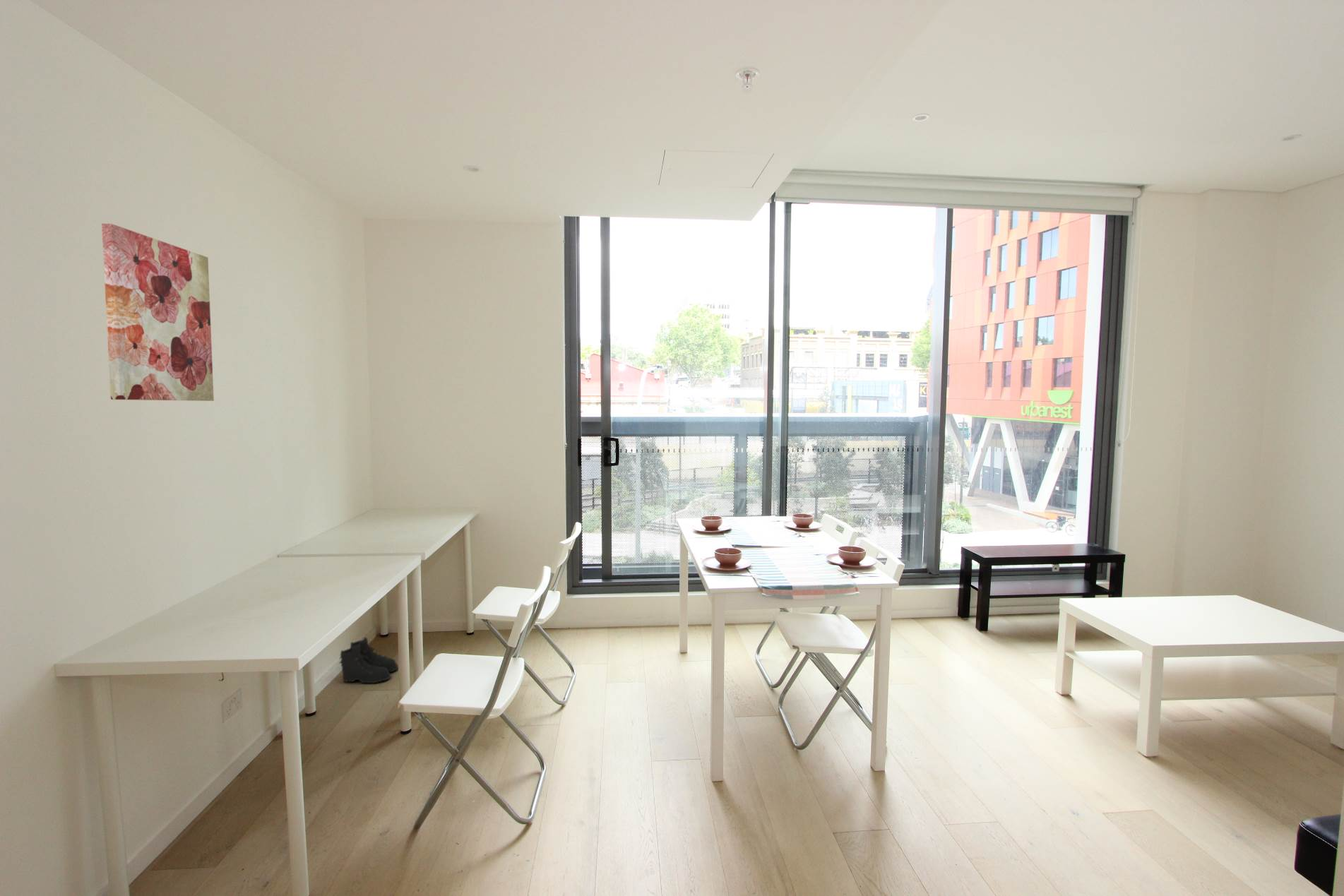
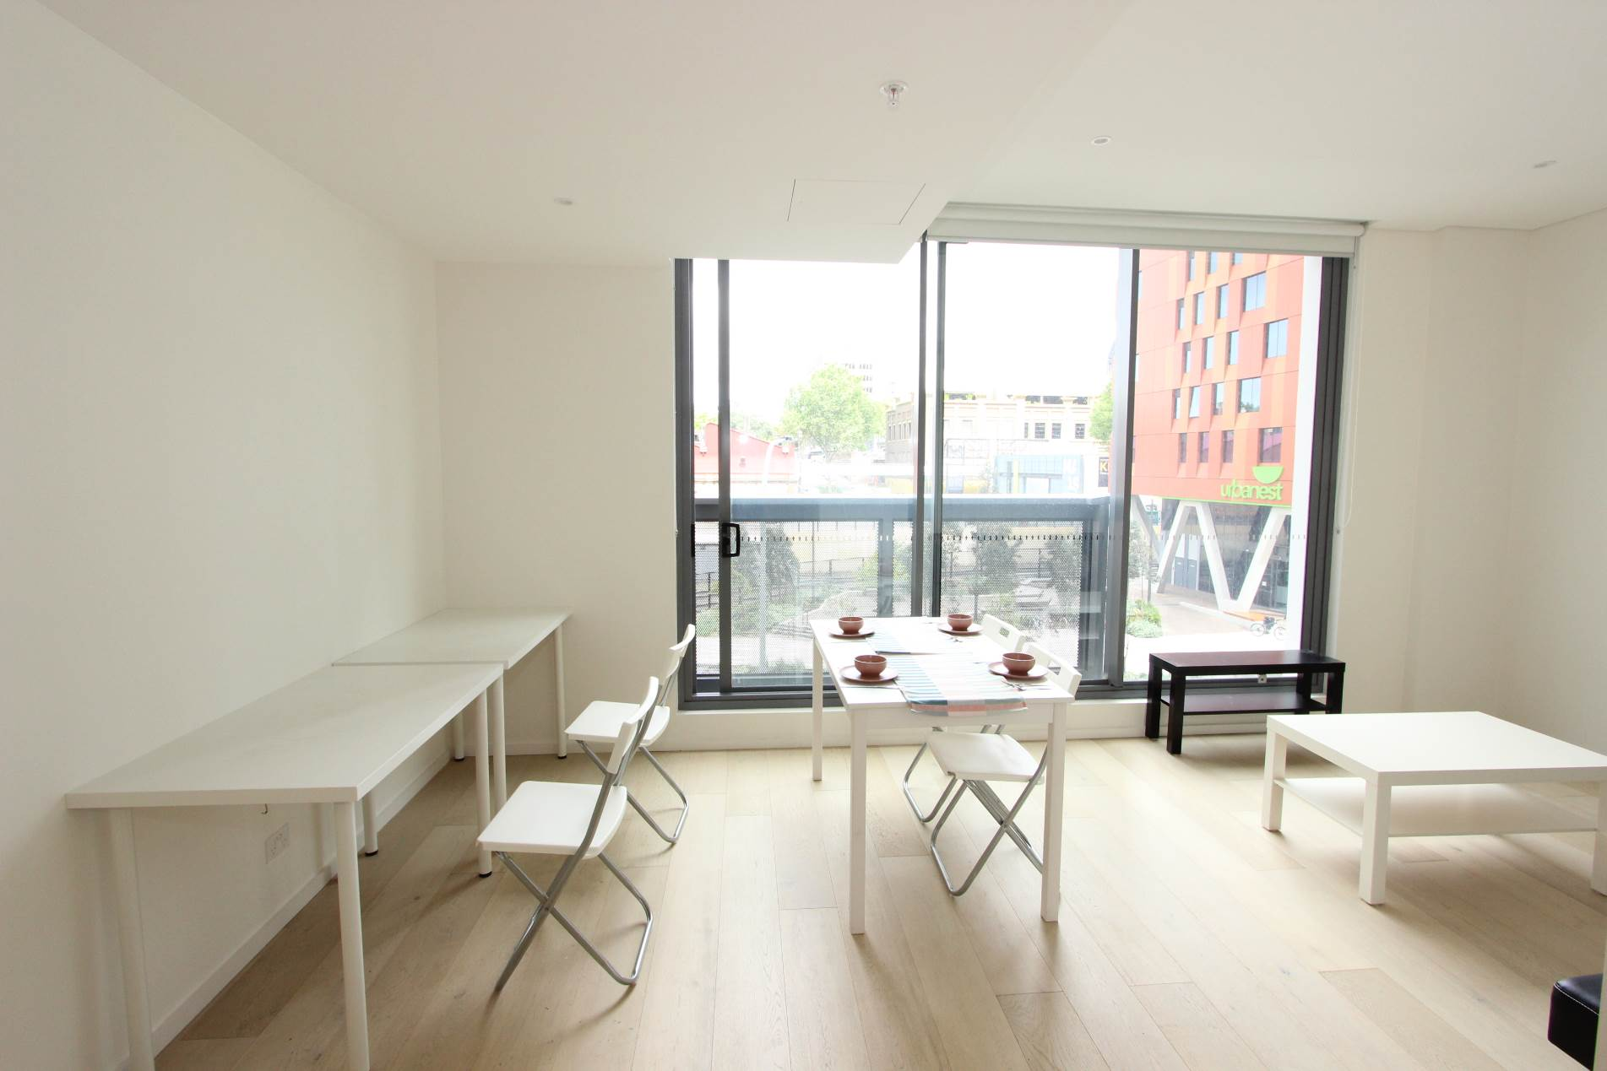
- boots [338,636,399,684]
- wall art [101,223,215,402]
